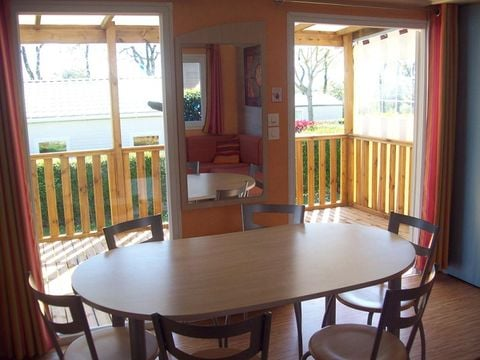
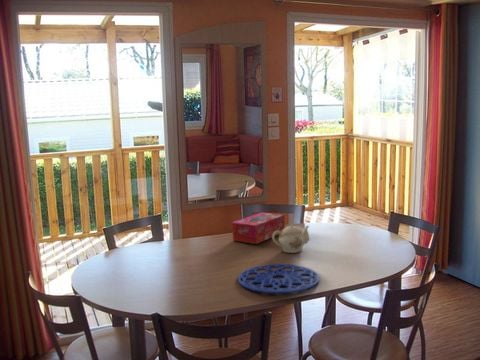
+ teapot [271,224,311,254]
+ trivet [237,263,320,294]
+ tissue box [231,211,286,245]
